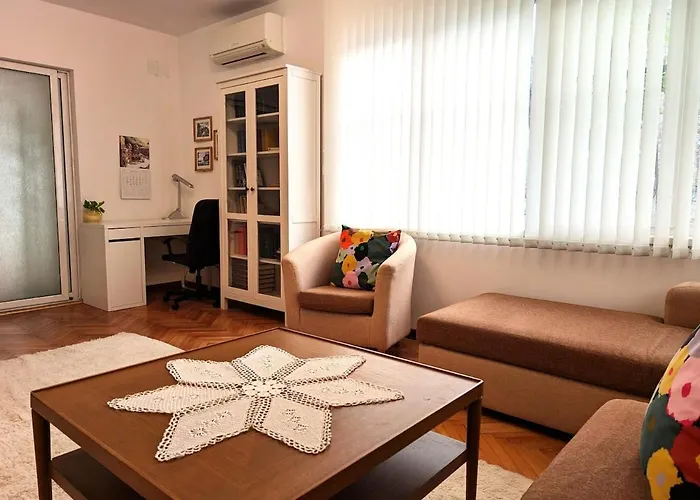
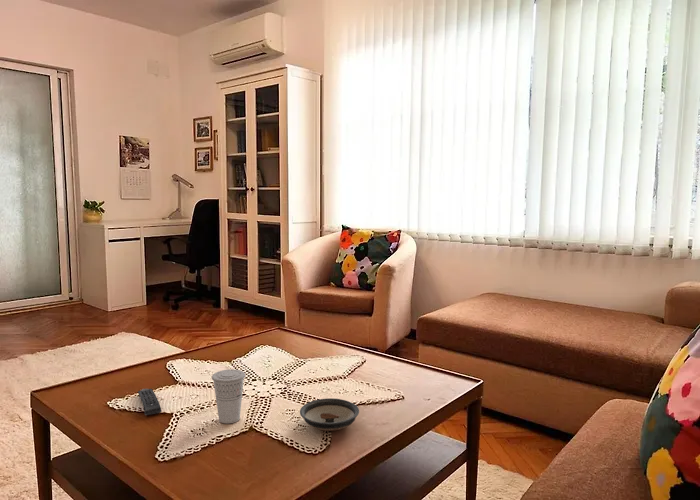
+ remote control [137,388,162,416]
+ saucer [299,397,360,432]
+ cup [211,368,246,424]
